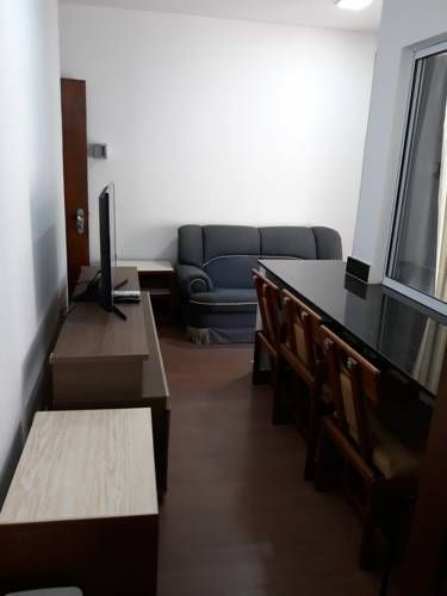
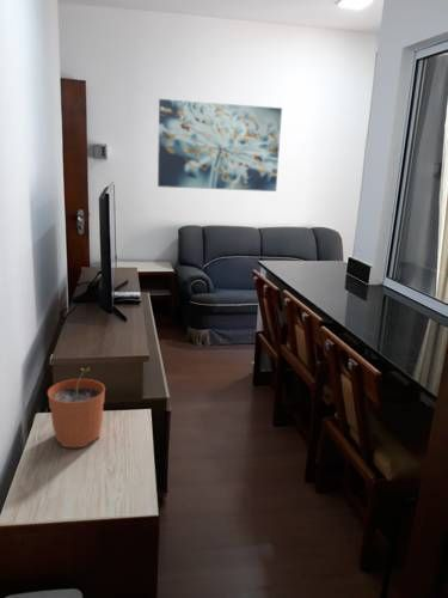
+ wall art [157,98,283,193]
+ plant pot [47,366,106,448]
